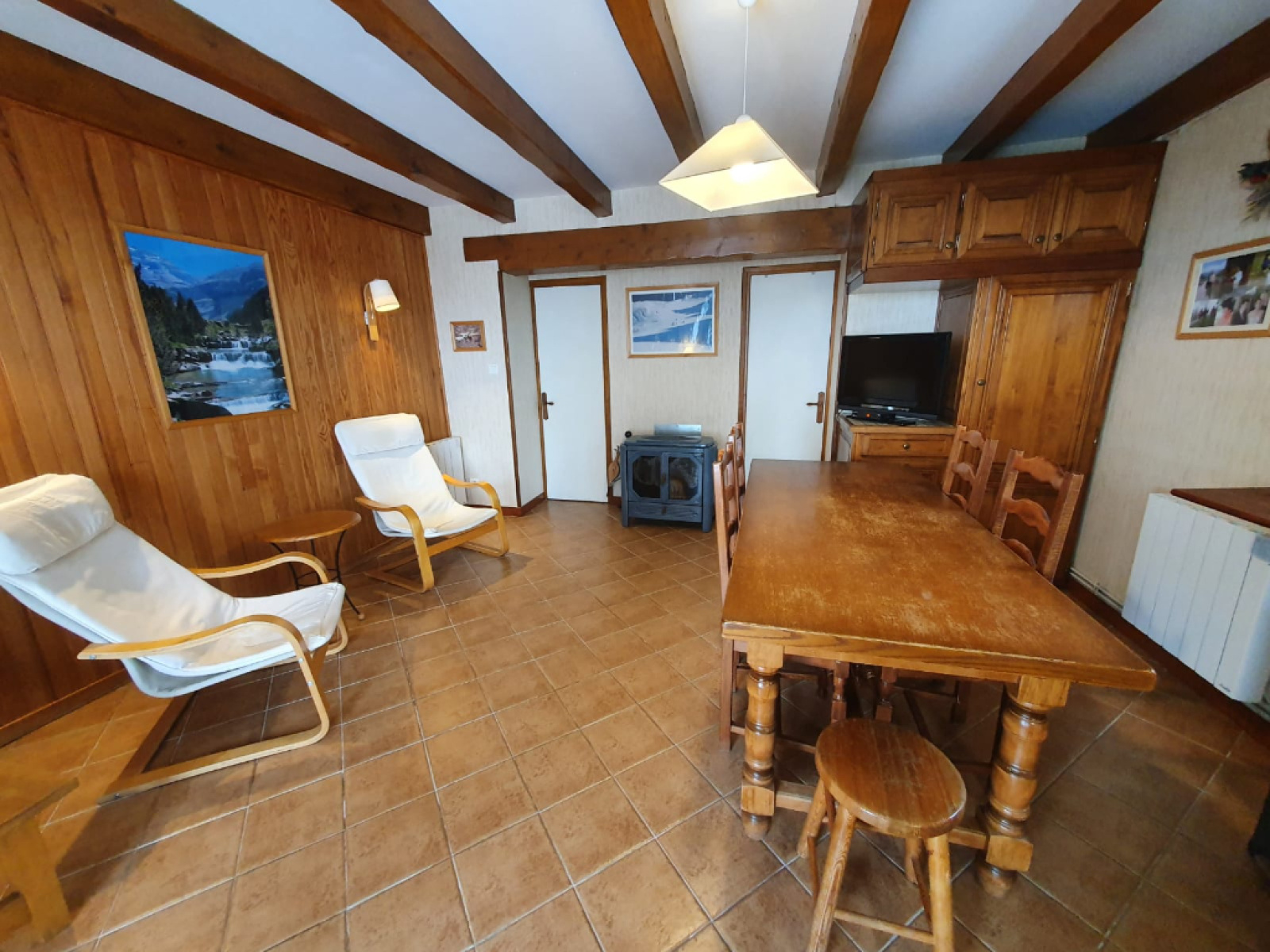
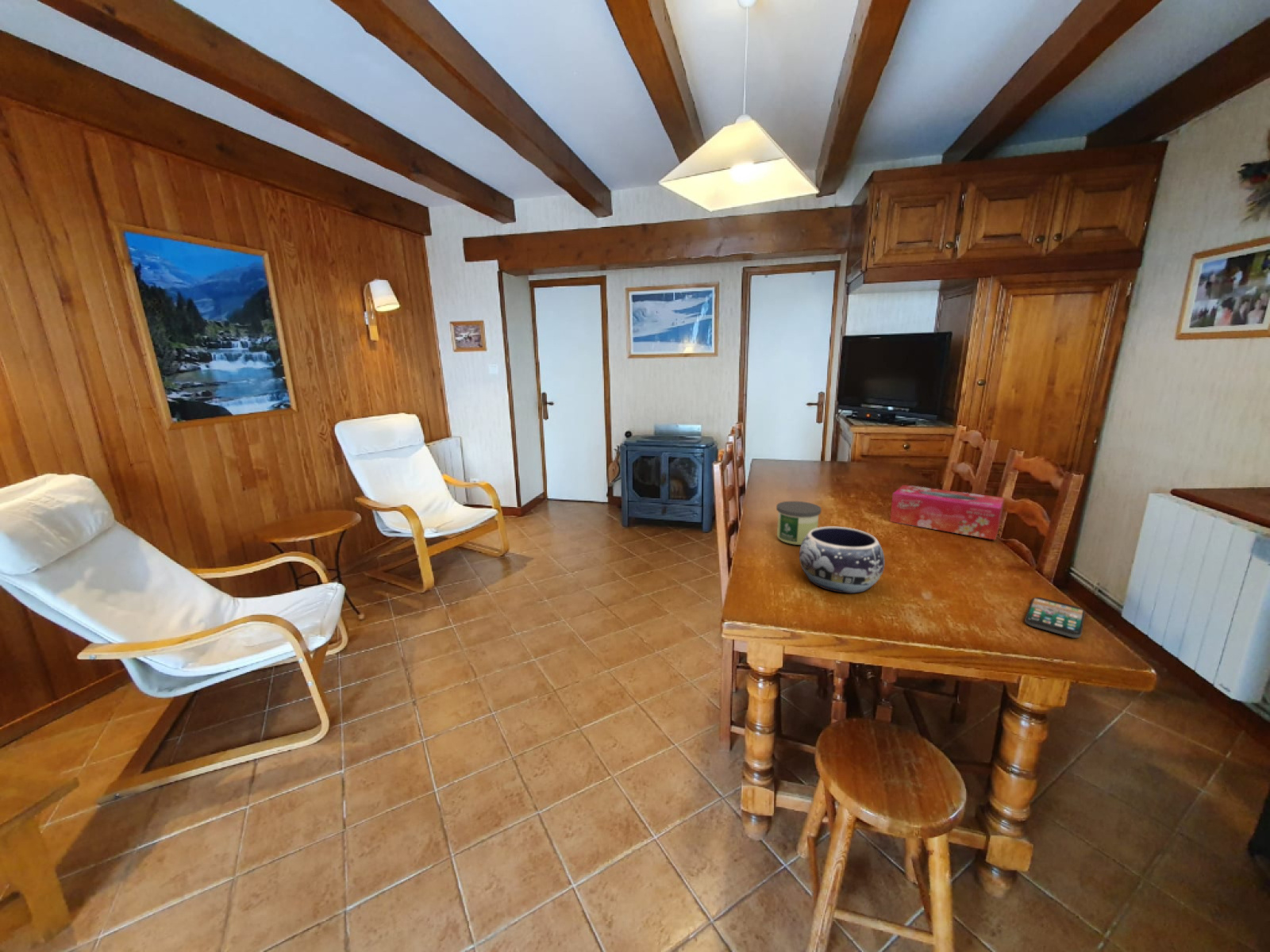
+ smartphone [1024,597,1086,639]
+ decorative bowl [799,526,886,594]
+ candle [775,501,822,546]
+ tissue box [889,484,1005,541]
